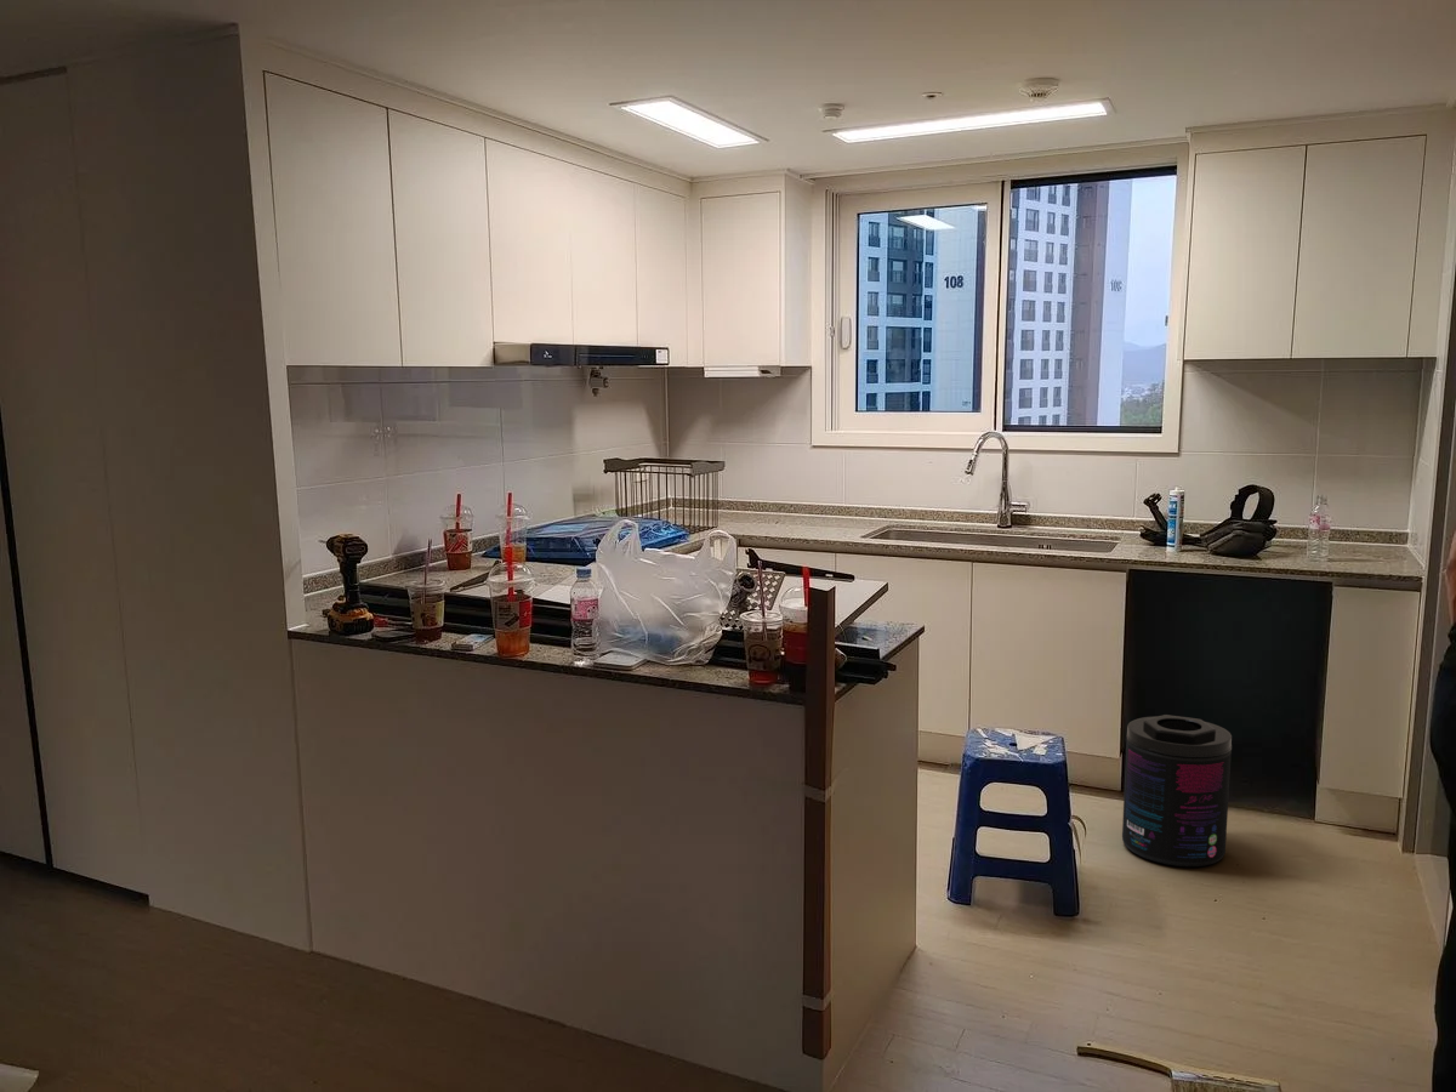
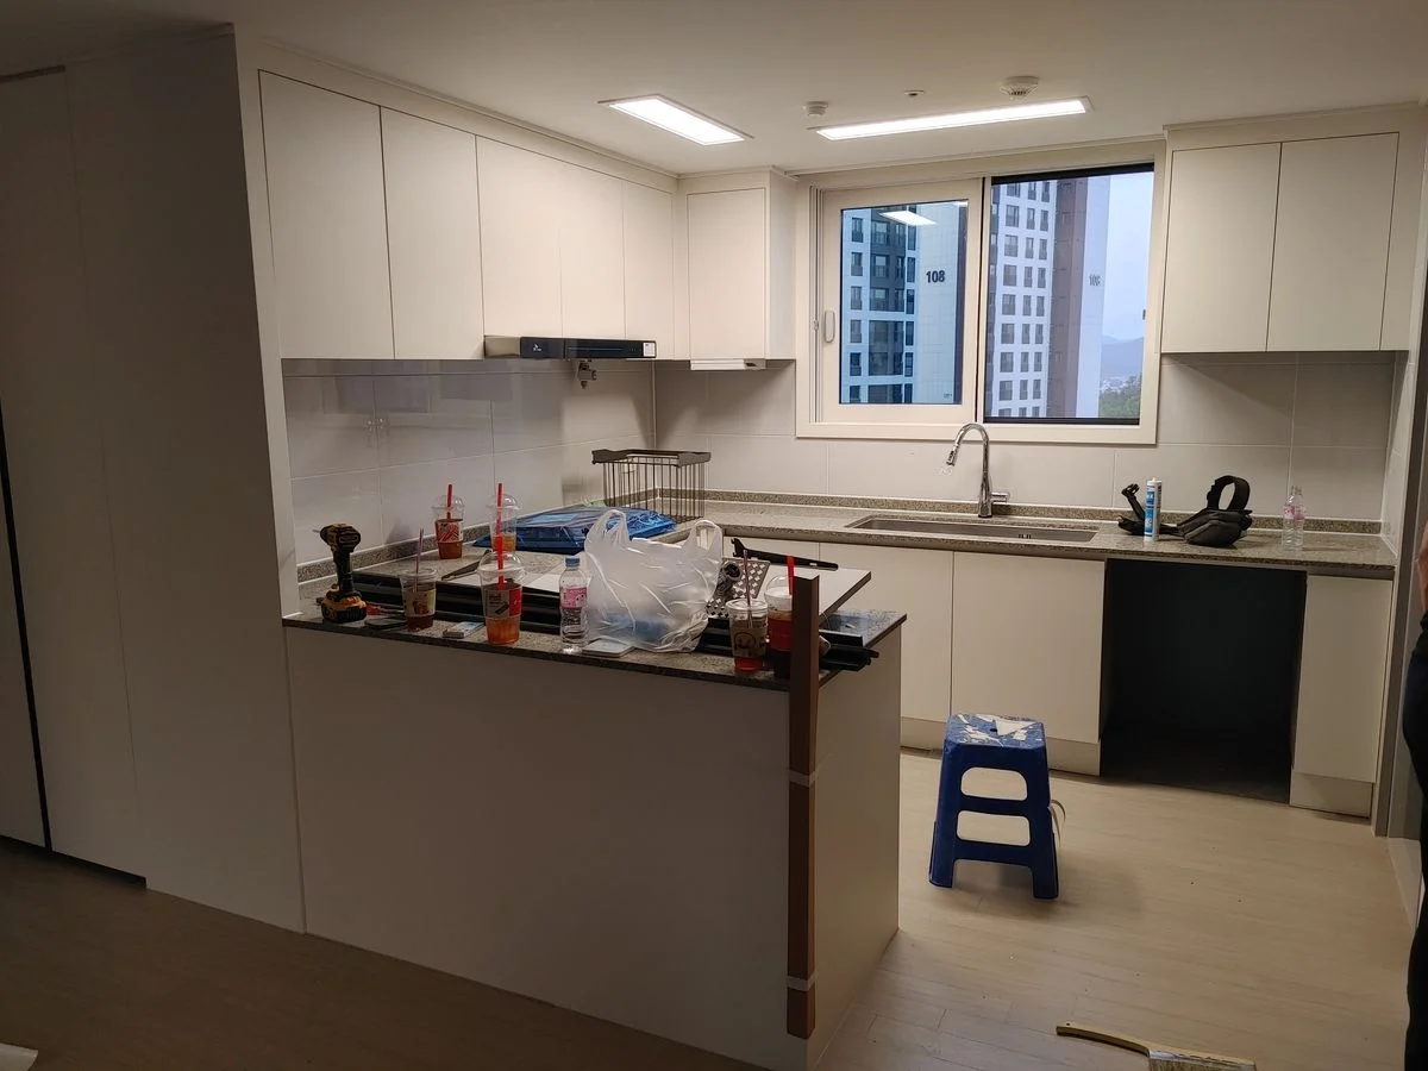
- supplement container [1121,713,1233,868]
